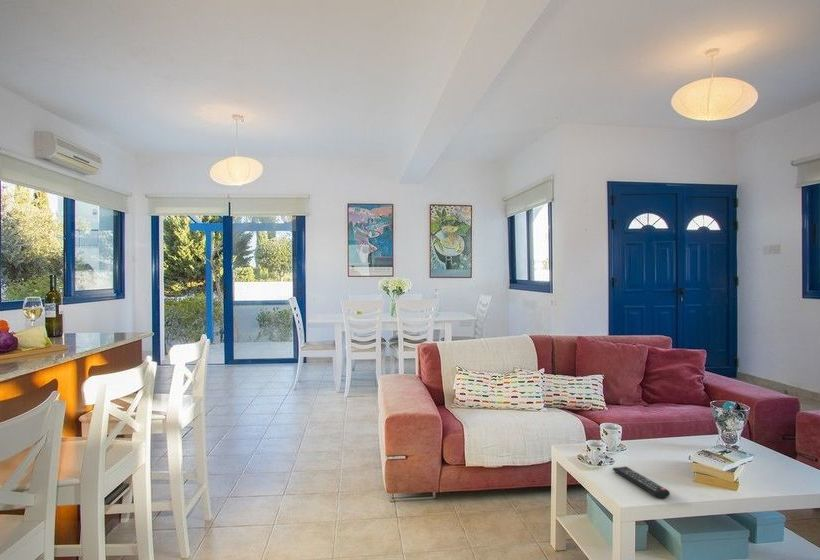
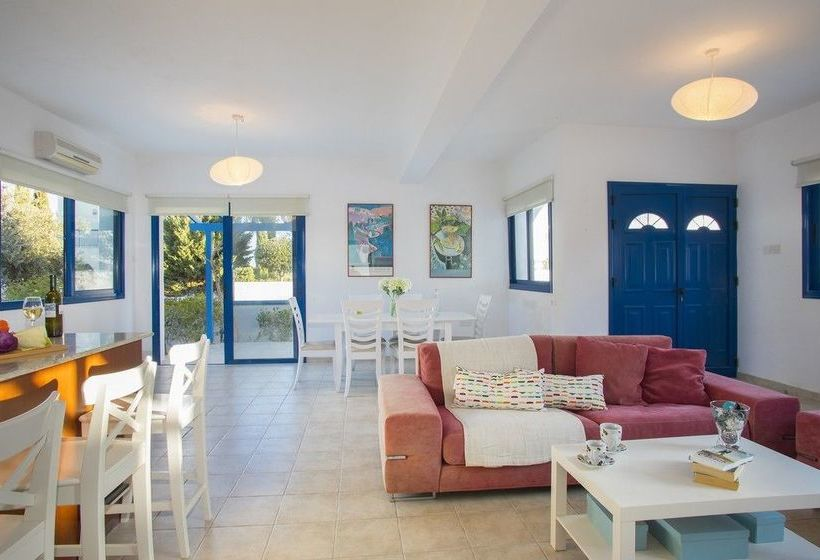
- remote control [612,465,671,499]
